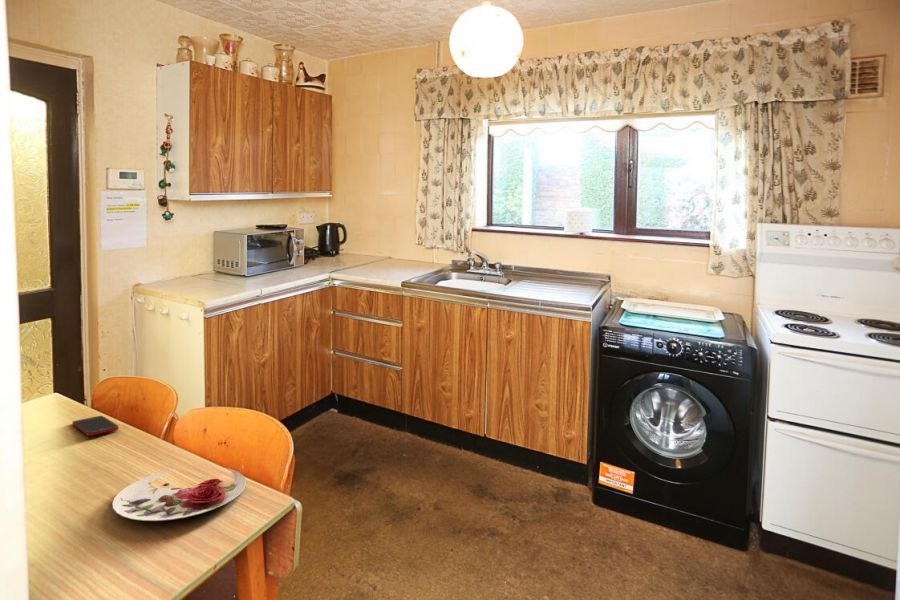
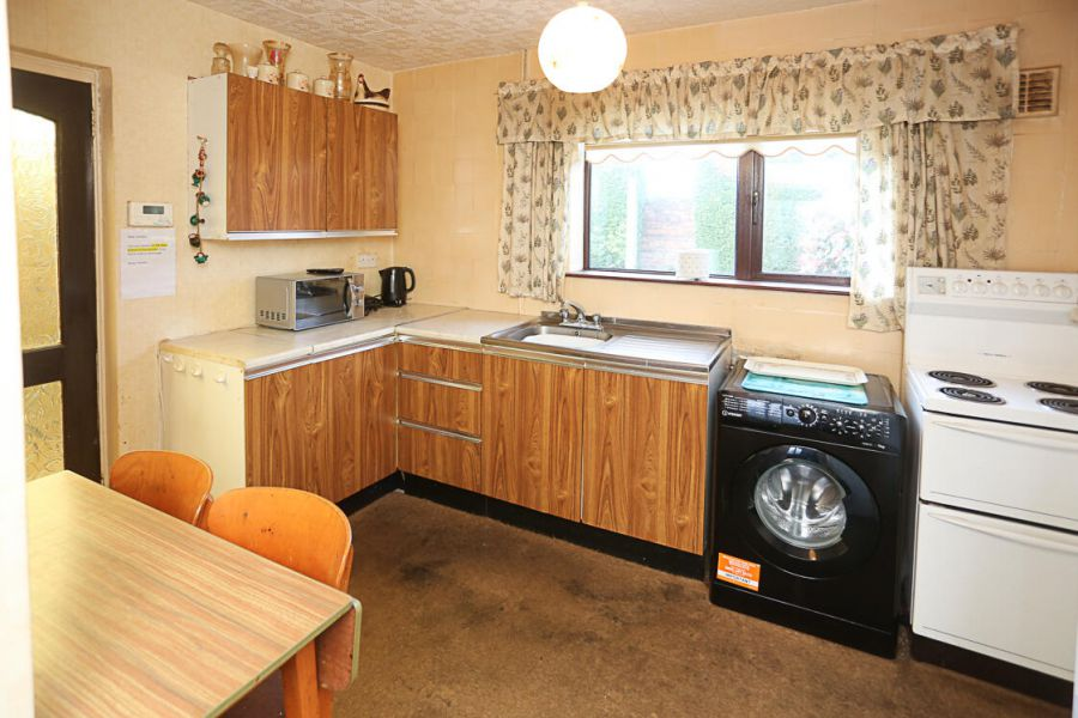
- plate [112,467,247,522]
- cell phone [72,415,120,437]
